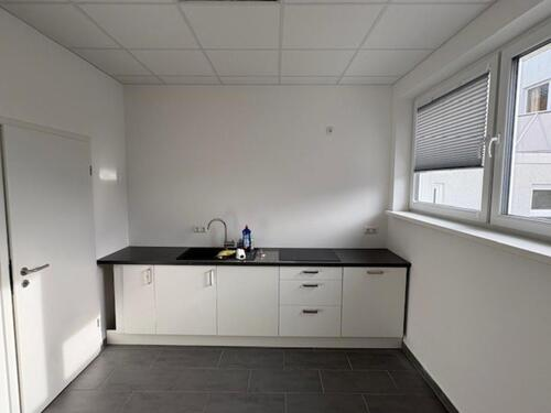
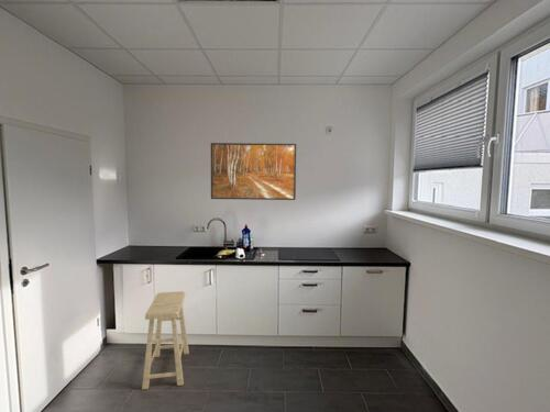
+ stool [141,290,190,391]
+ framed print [210,142,297,201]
